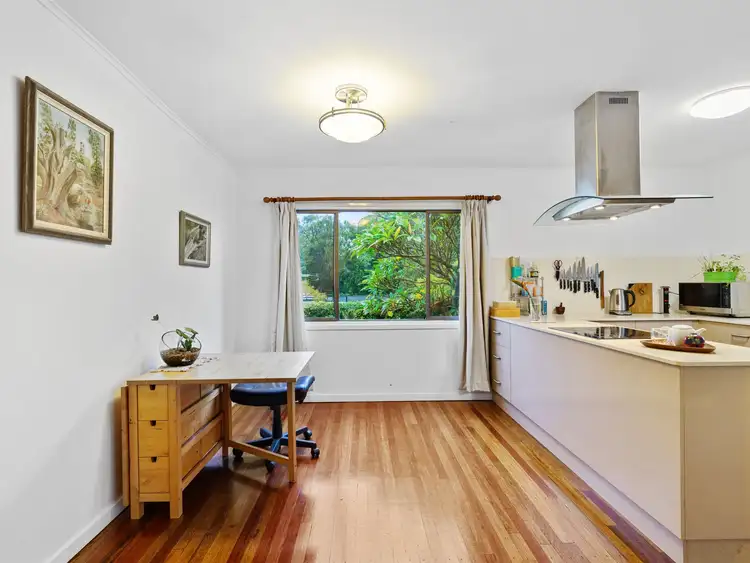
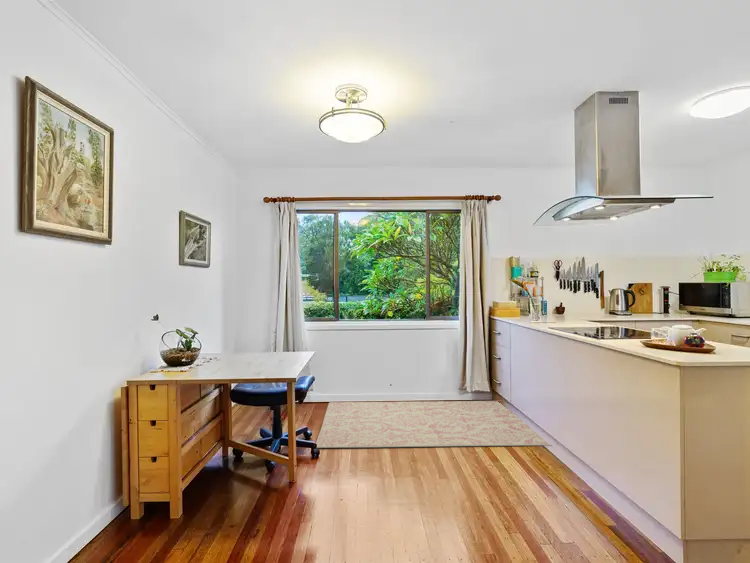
+ rug [315,400,551,449]
